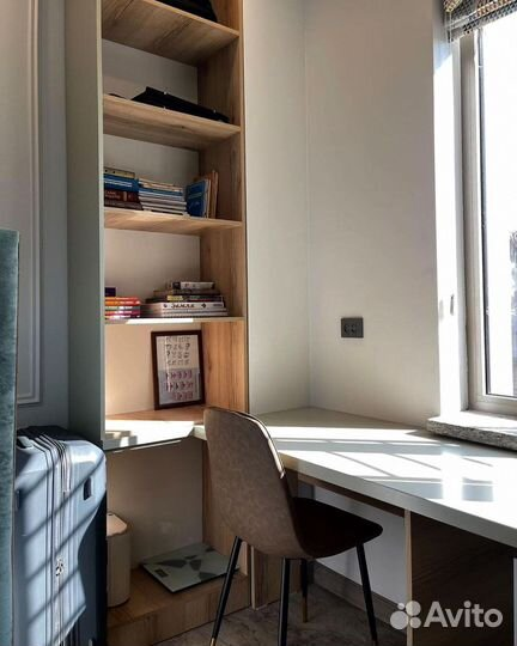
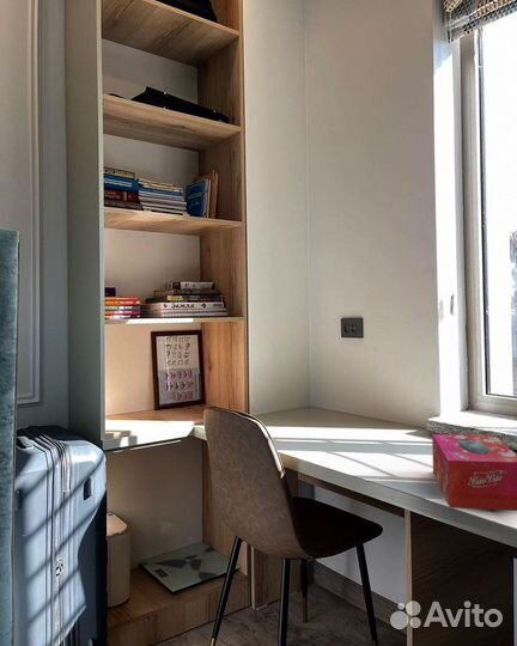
+ tissue box [431,433,517,512]
